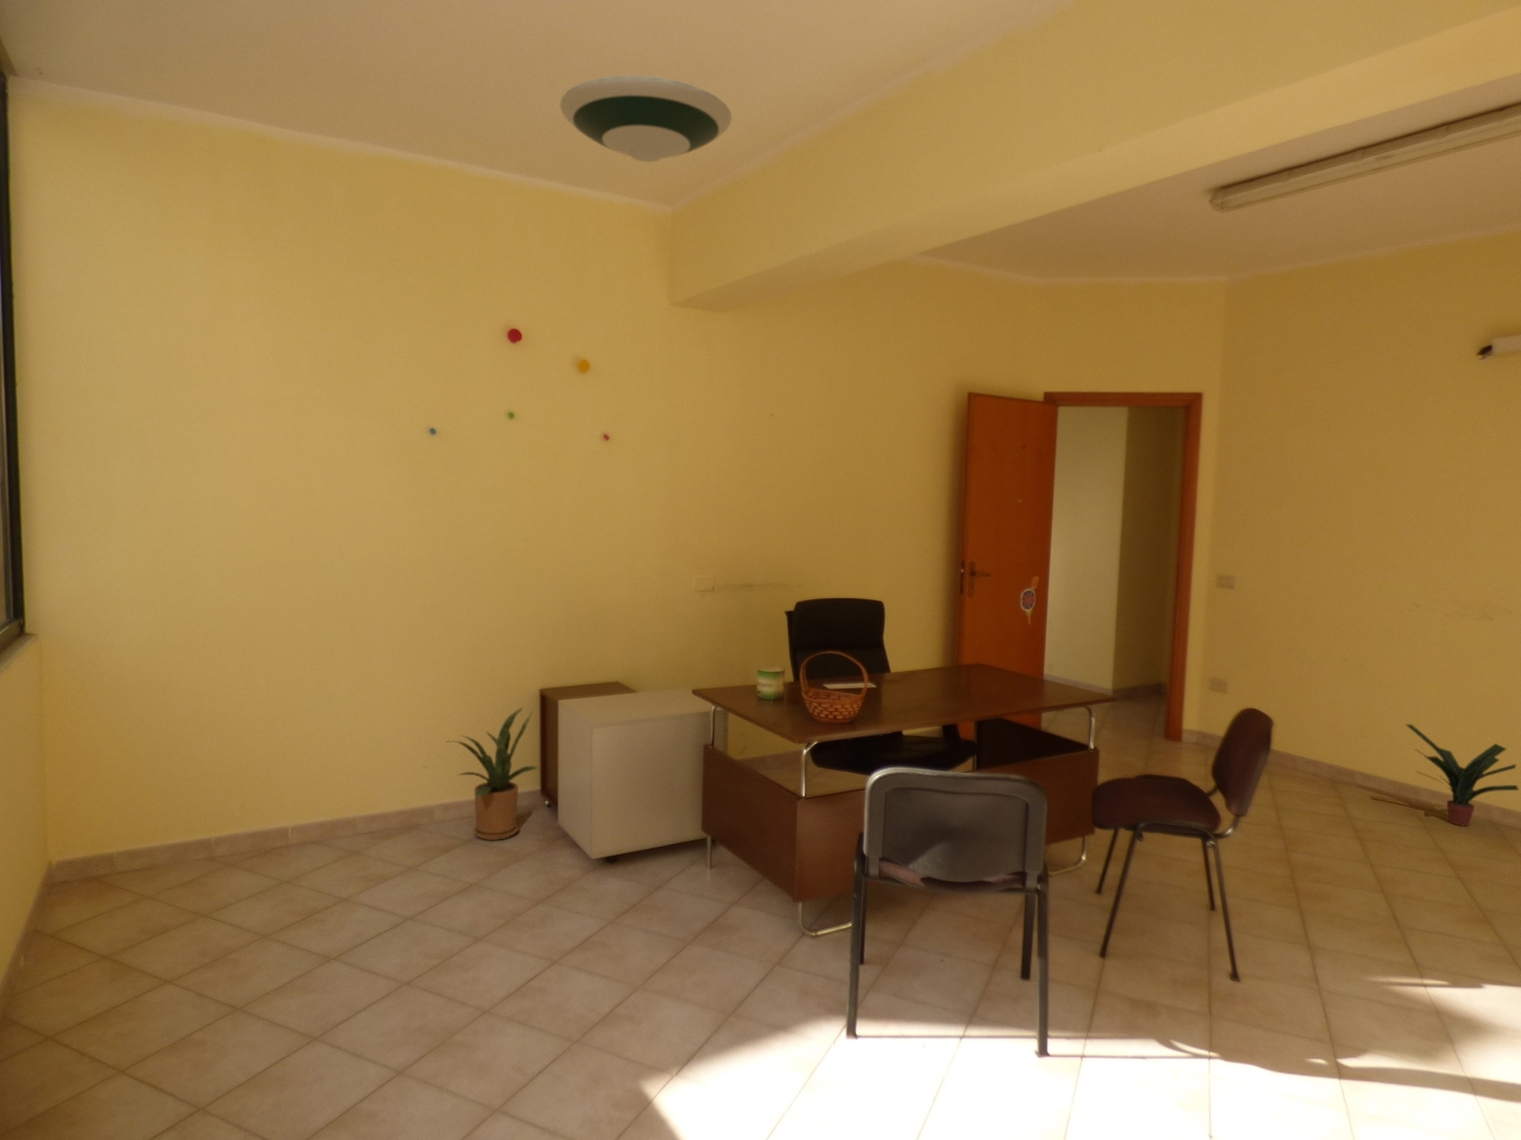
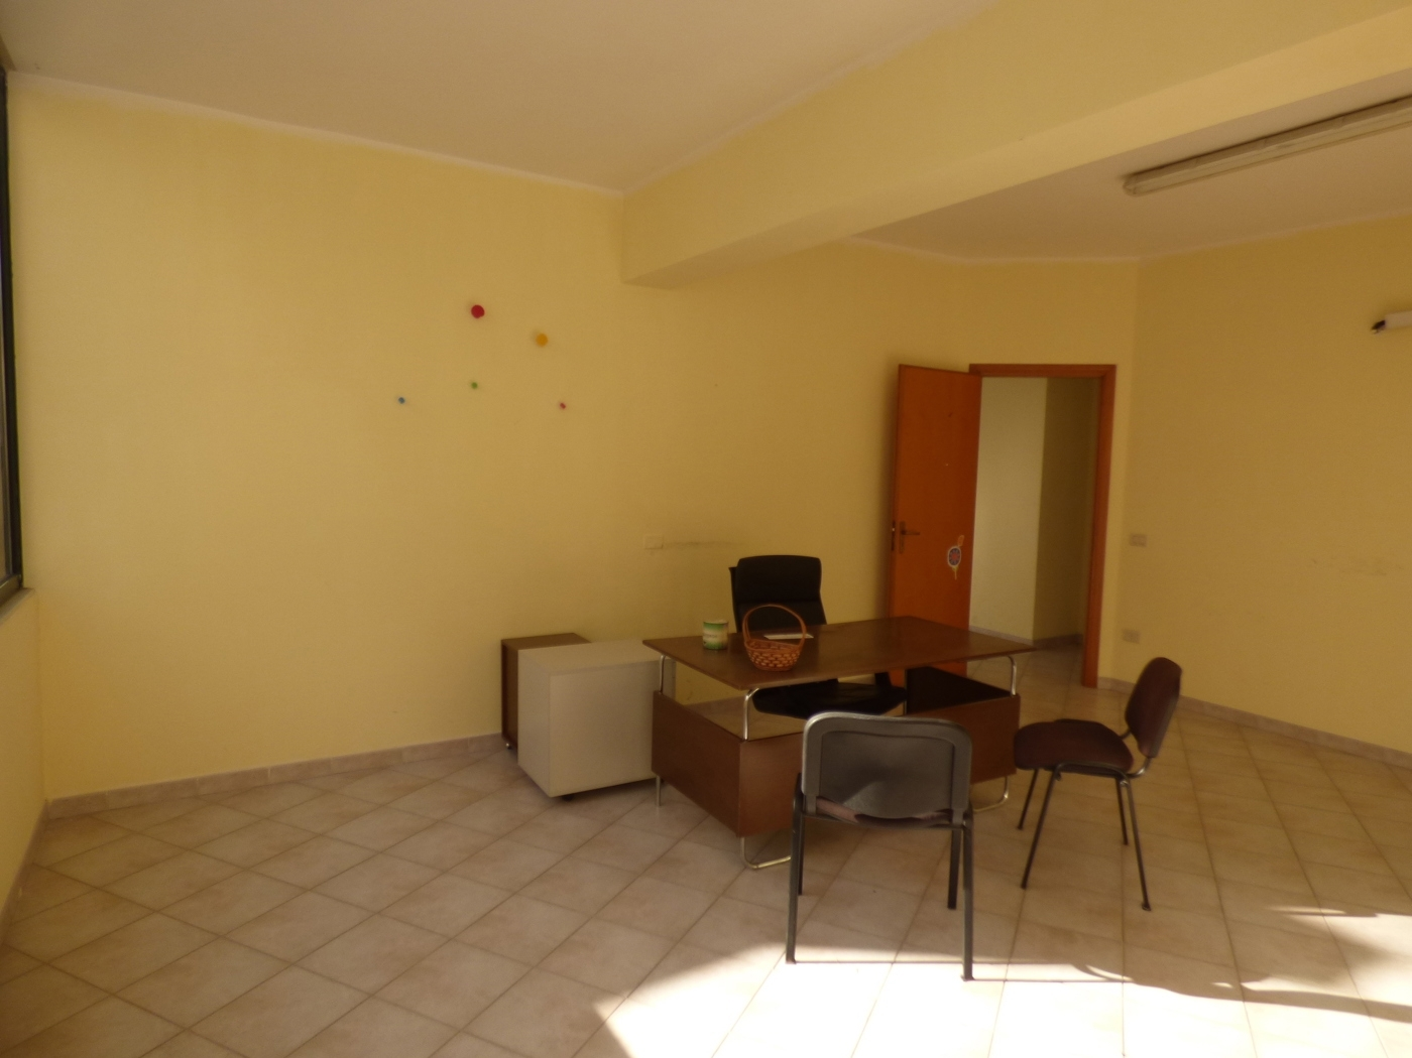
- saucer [559,75,732,163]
- potted plant [1404,723,1520,827]
- house plant [443,707,540,842]
